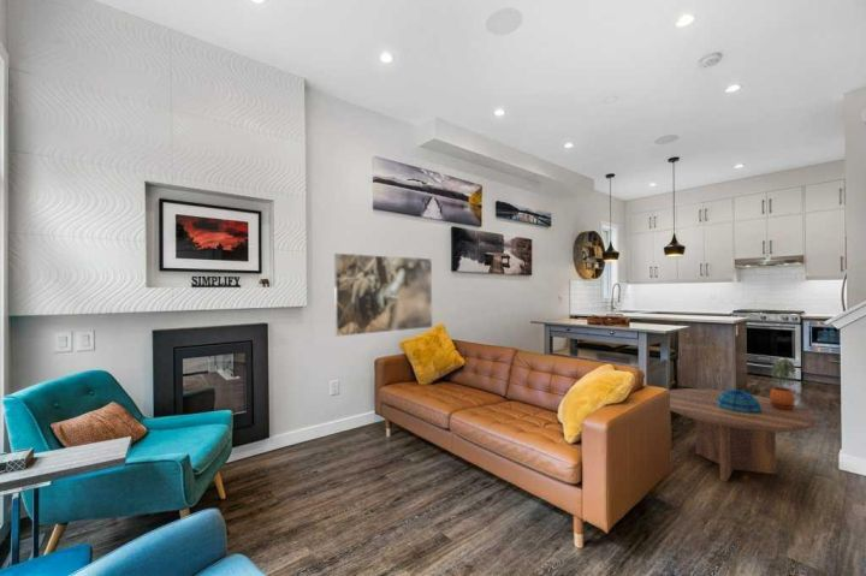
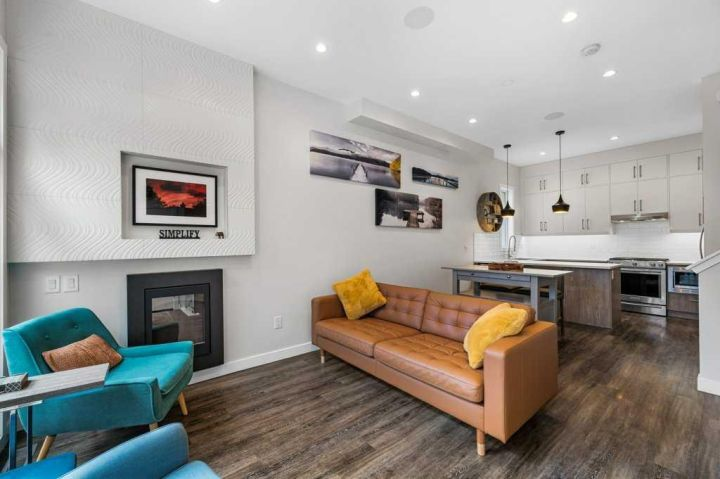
- potted plant [769,358,797,409]
- decorative bowl [717,388,763,414]
- coffee table [669,387,818,483]
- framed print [333,253,433,338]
